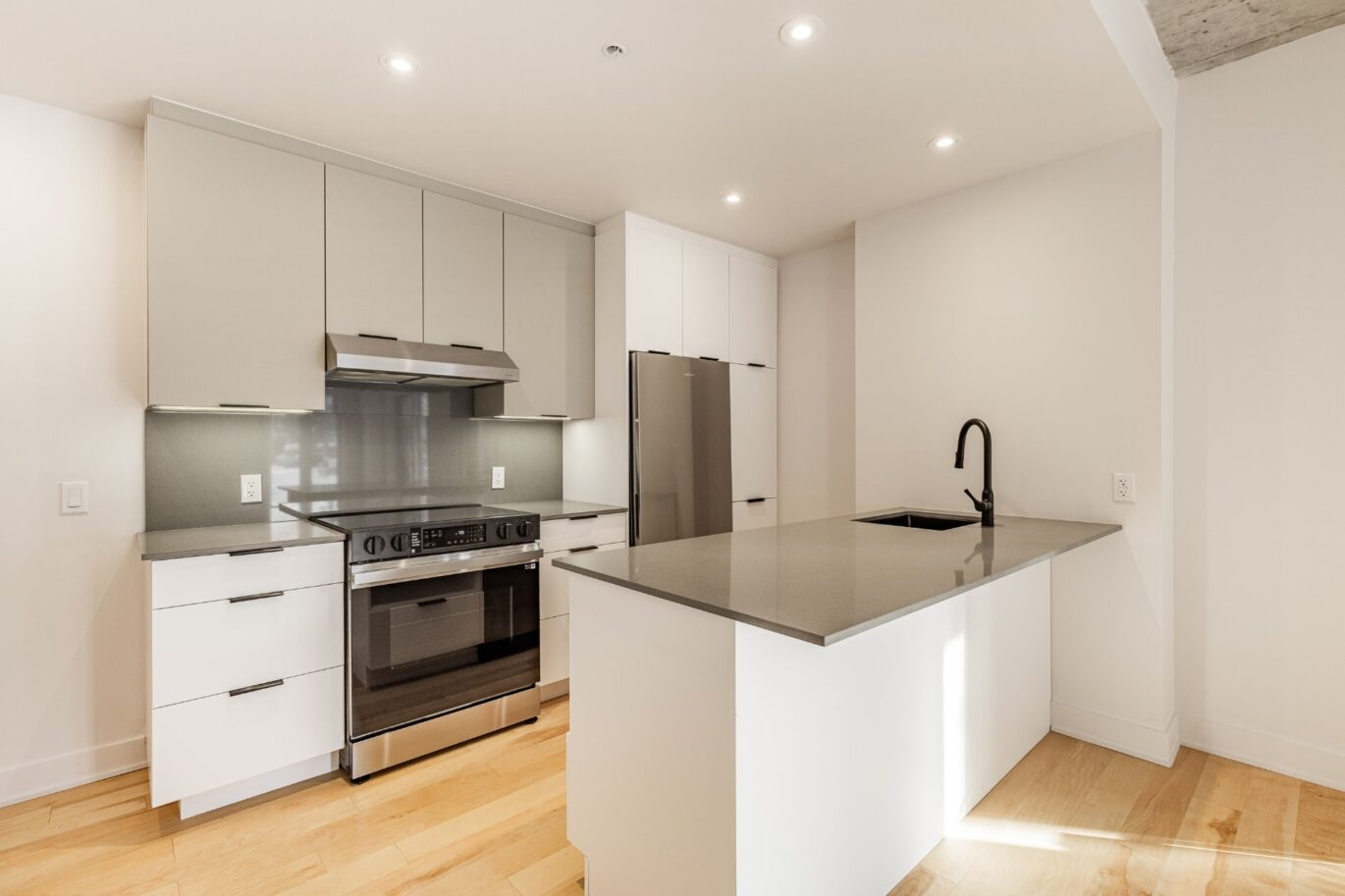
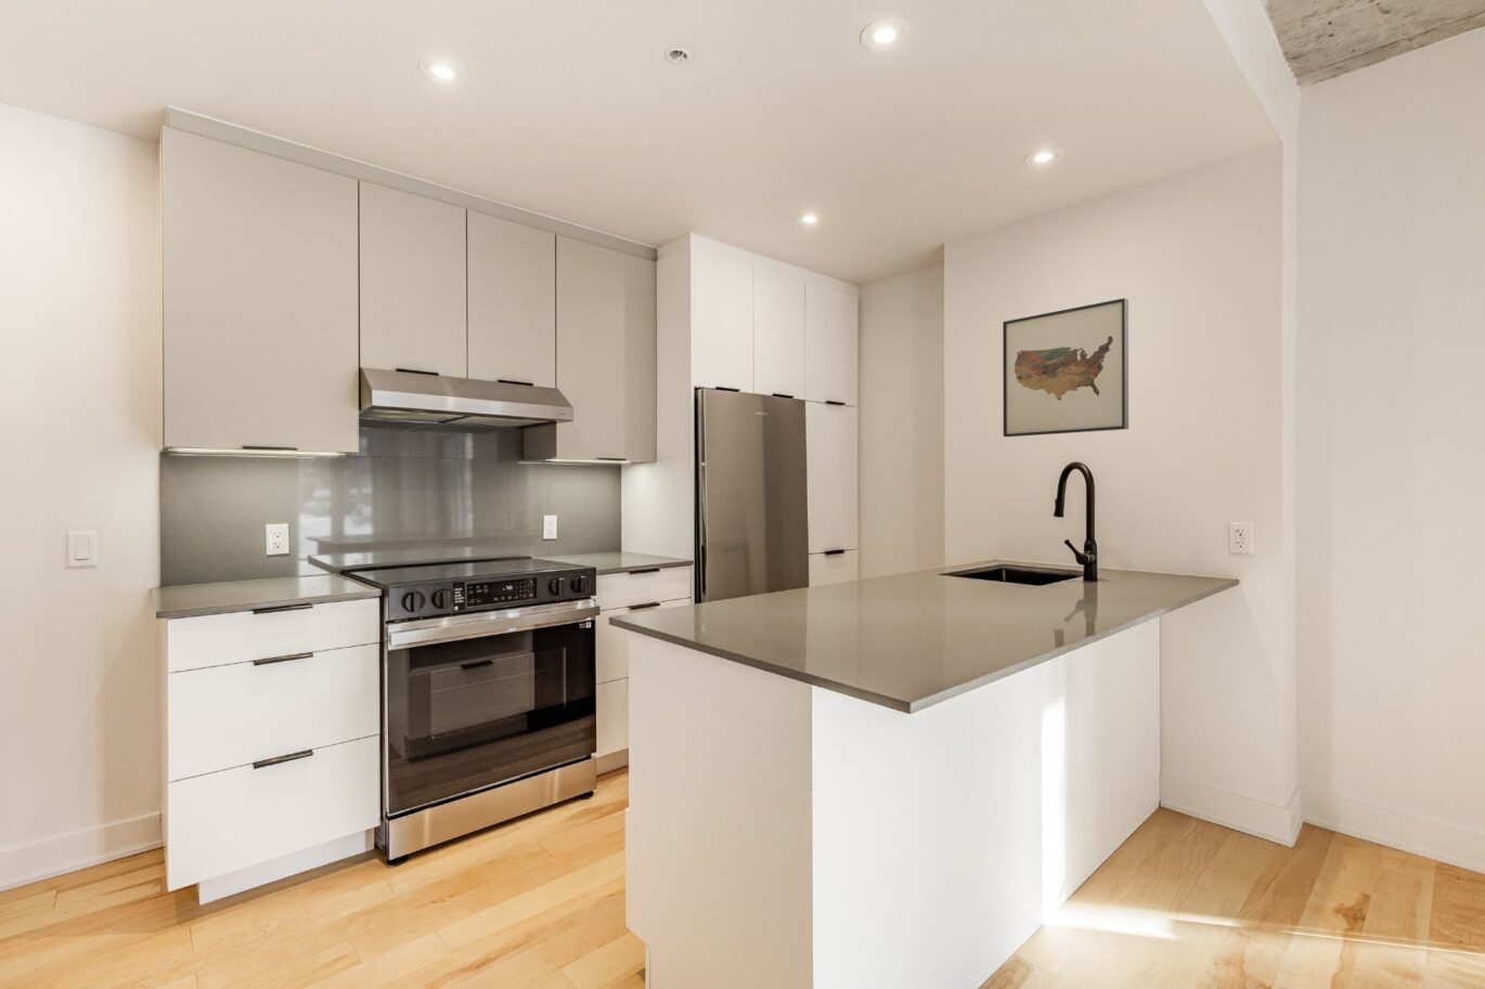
+ wall art [1001,297,1129,437]
